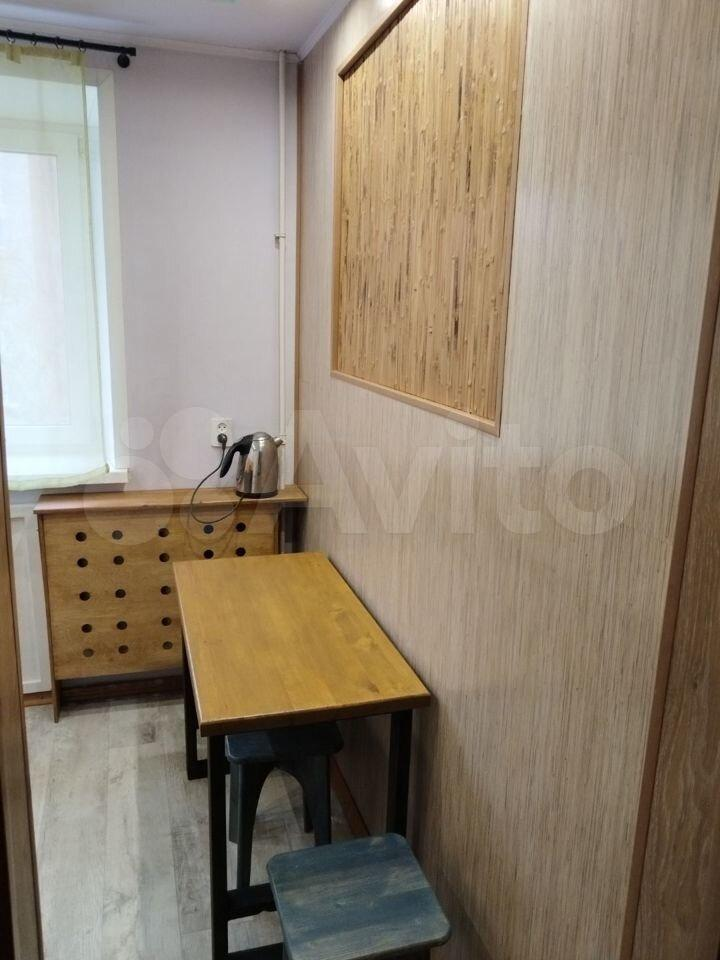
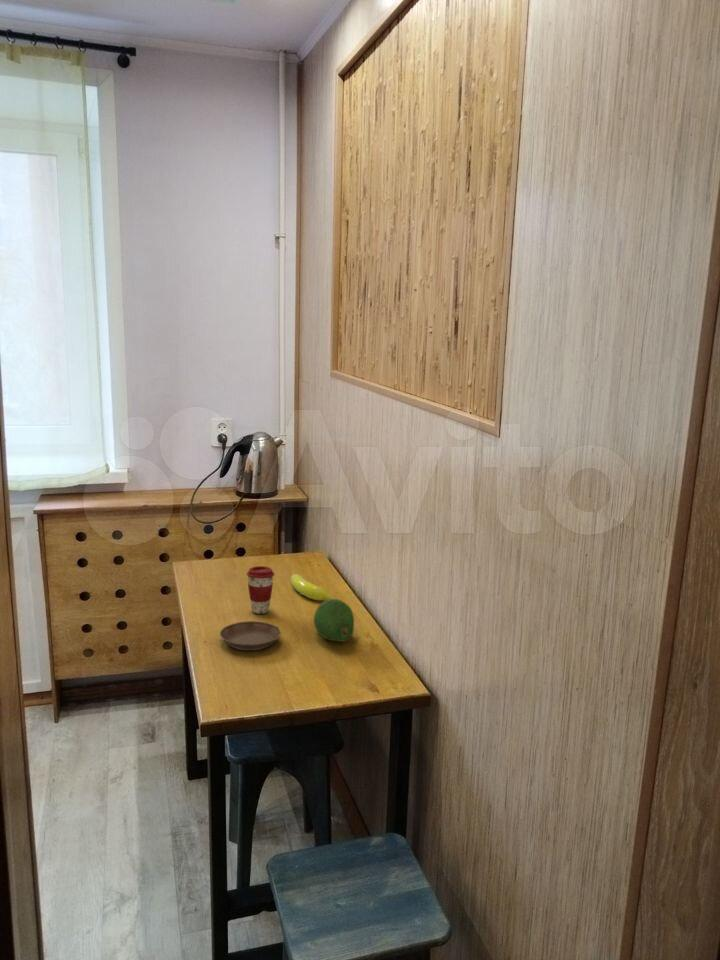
+ fruit [313,598,355,643]
+ saucer [219,620,282,652]
+ coffee cup [246,565,275,615]
+ banana [290,573,332,602]
